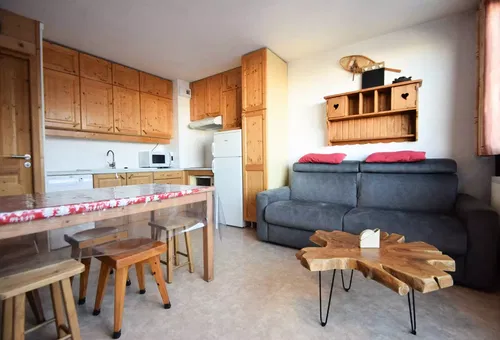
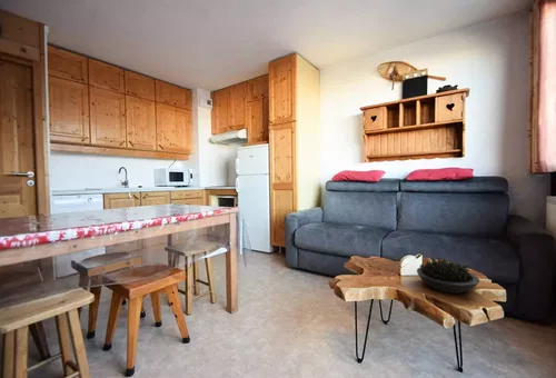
+ succulent plant [416,257,480,295]
